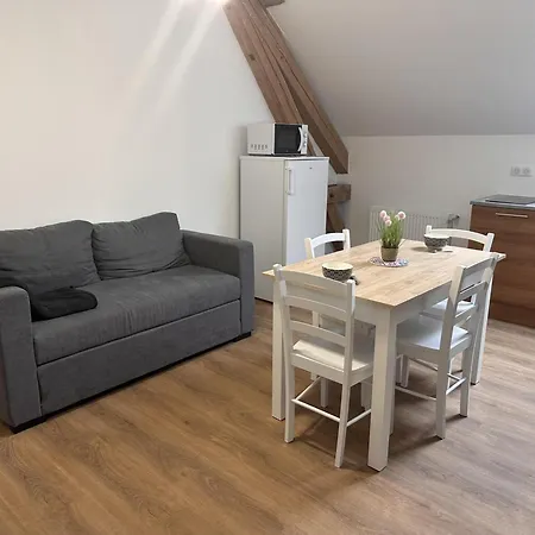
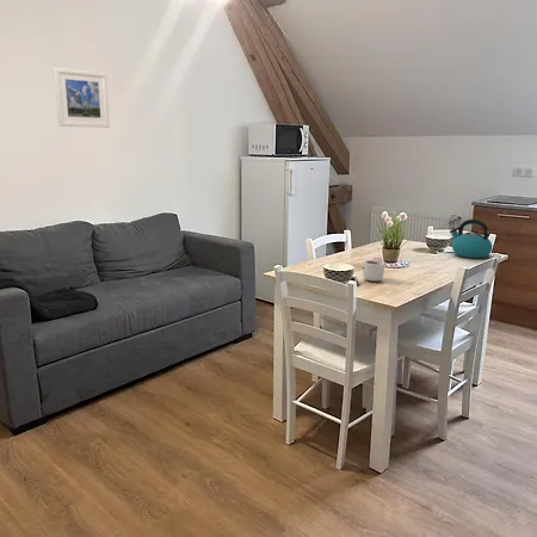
+ kettle [449,218,494,259]
+ mug [362,259,385,282]
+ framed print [53,67,111,129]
